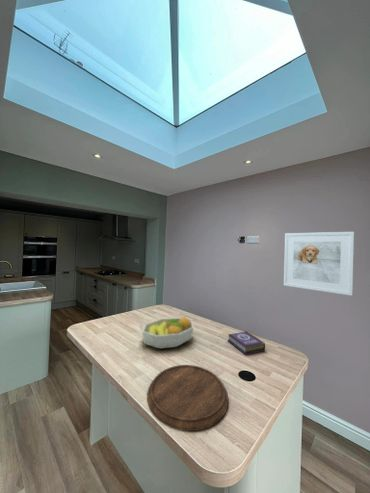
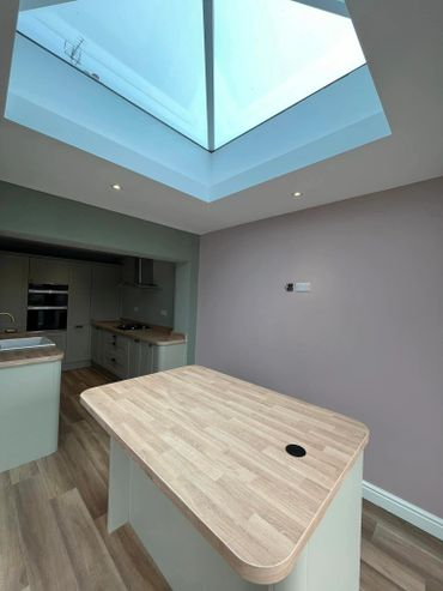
- book [227,330,266,356]
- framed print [283,231,355,297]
- cutting board [146,364,229,432]
- fruit bowl [141,316,195,350]
